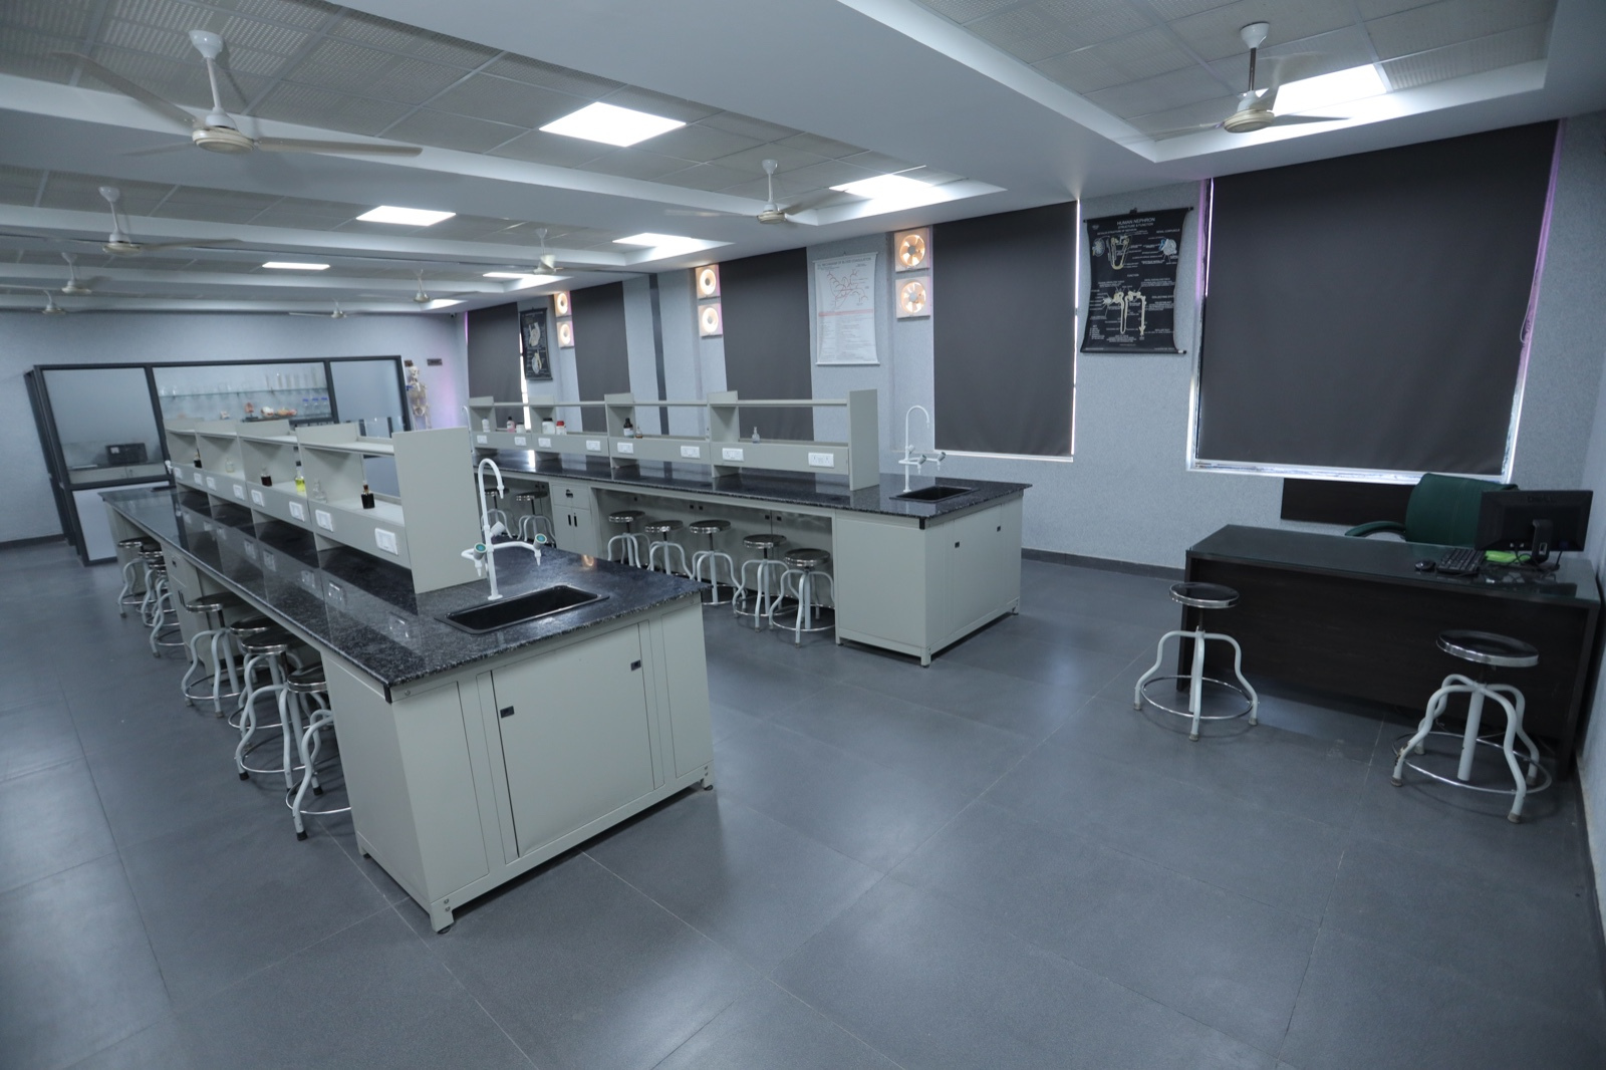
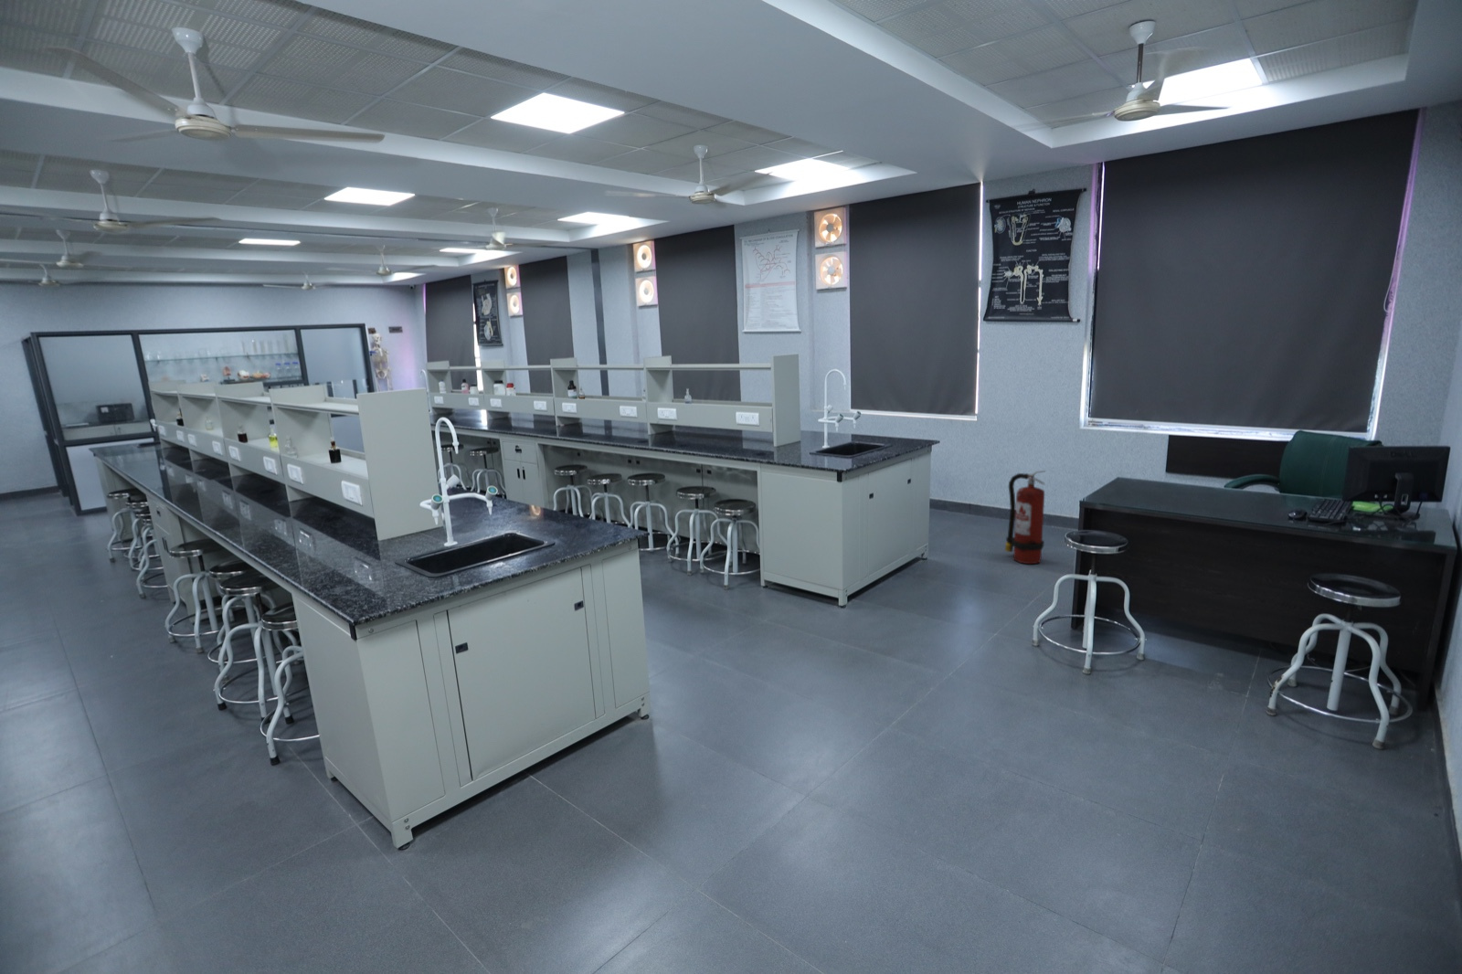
+ fire extinguisher [1004,470,1047,564]
